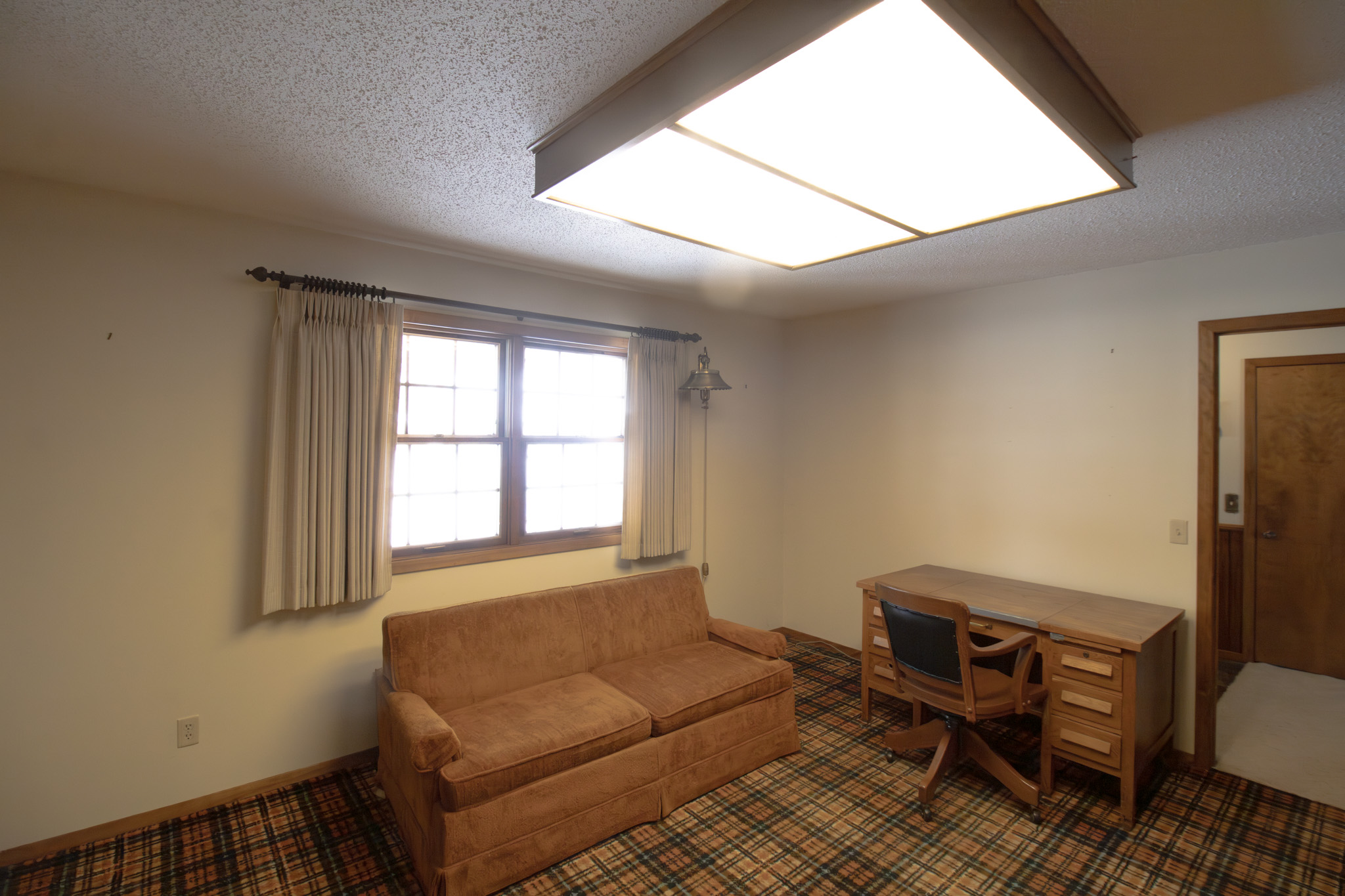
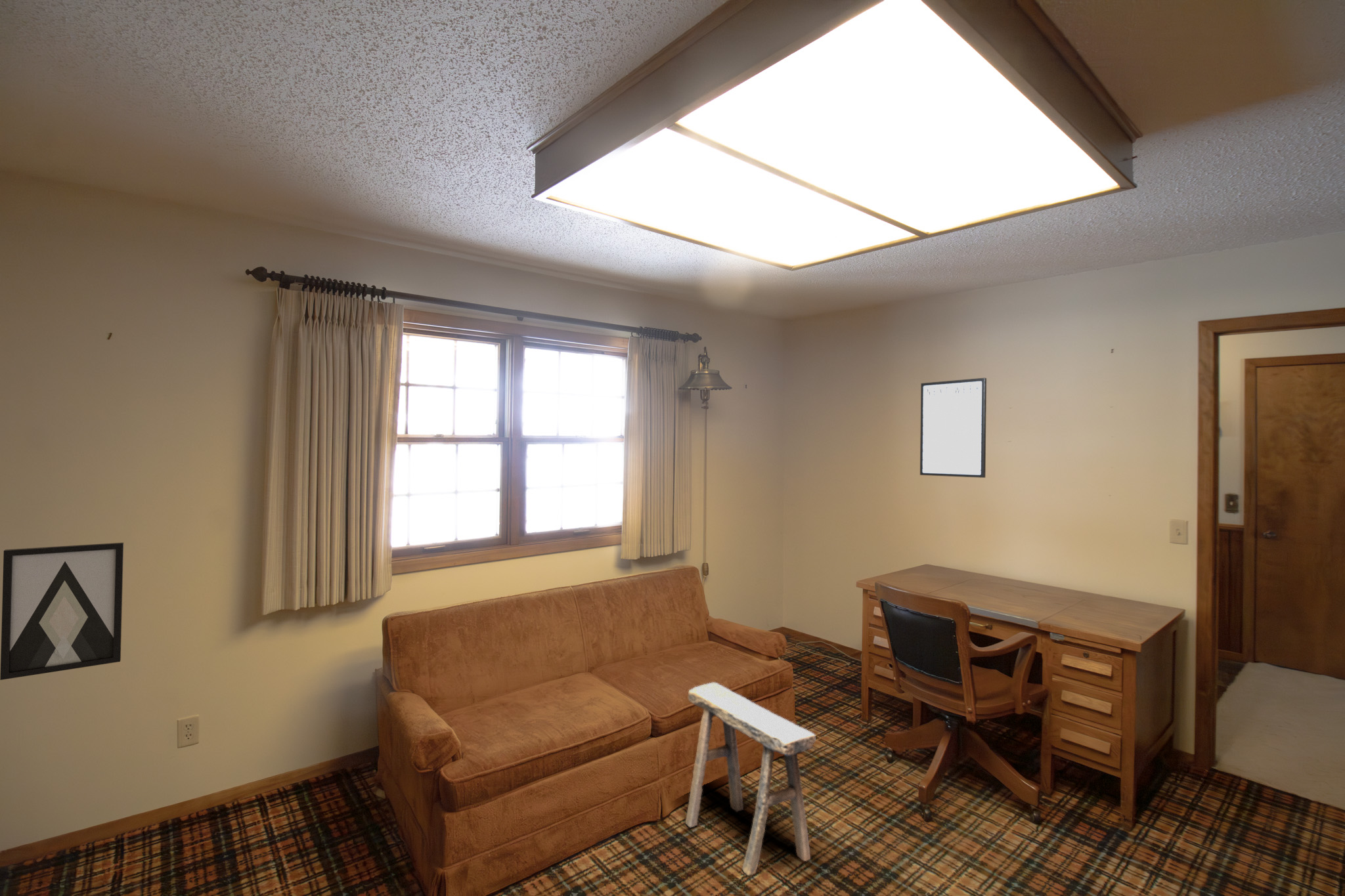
+ wall art [0,542,124,681]
+ writing board [919,377,987,479]
+ stool [685,682,816,876]
